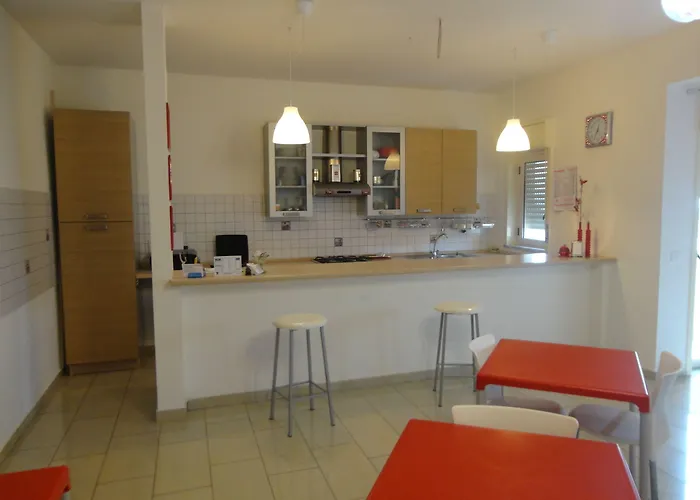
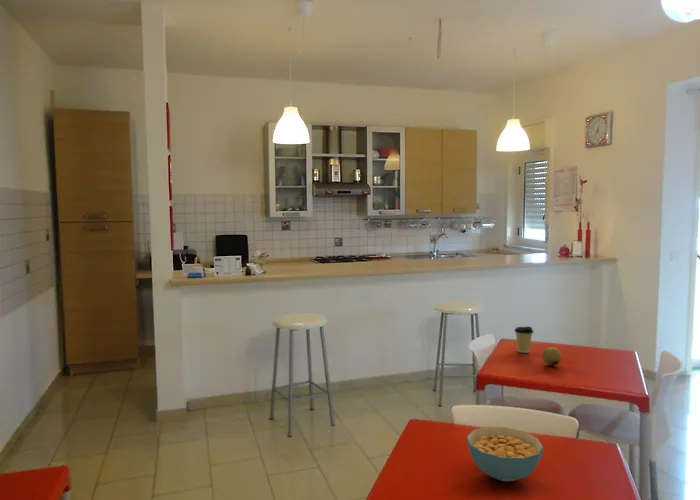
+ fruit [541,346,562,367]
+ coffee cup [513,325,534,354]
+ cereal bowl [466,426,544,482]
